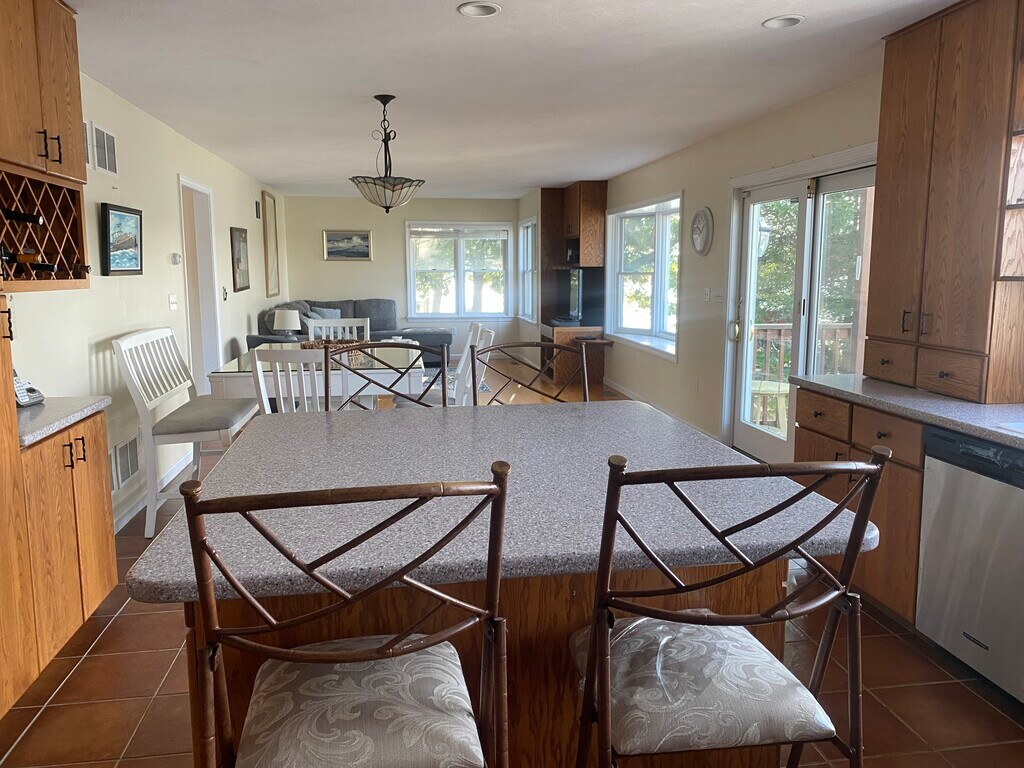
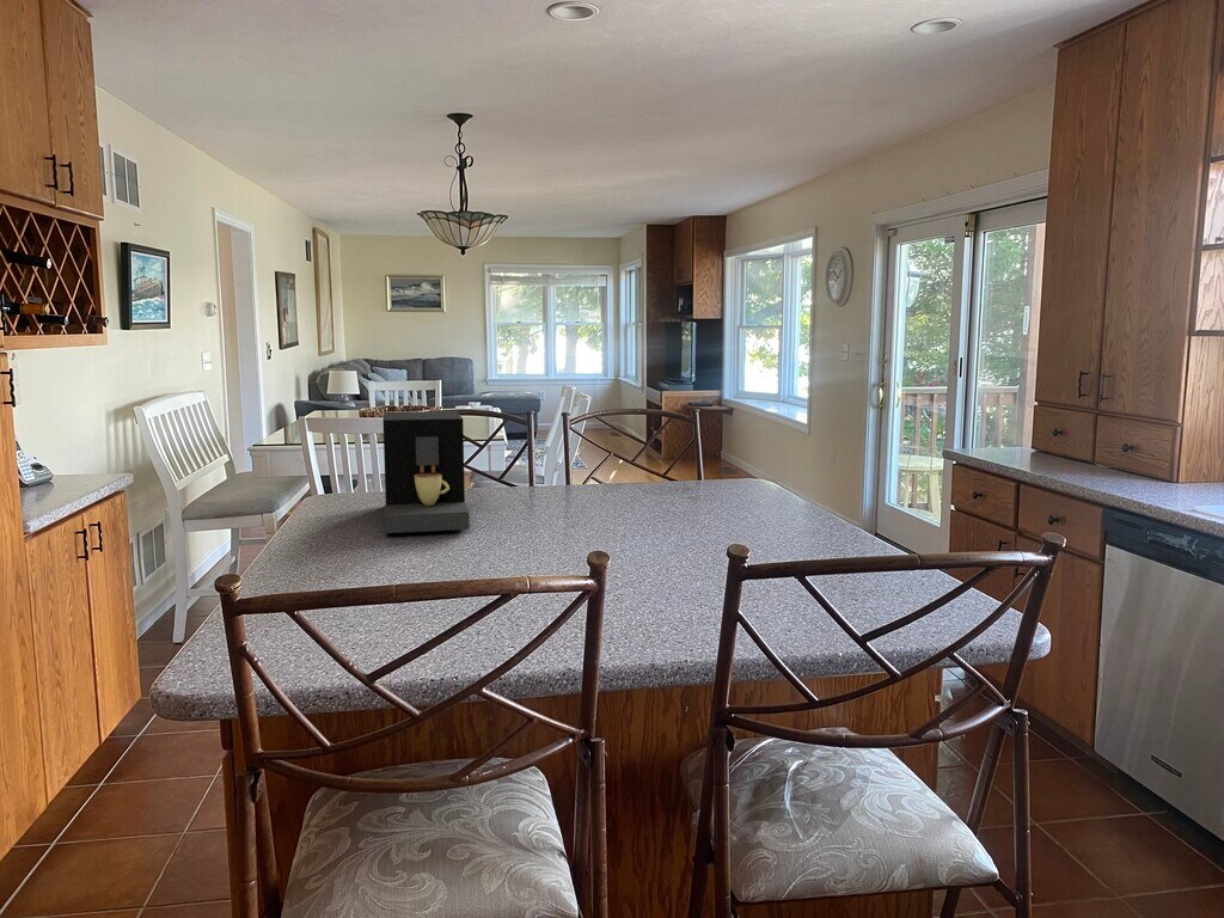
+ coffee maker [381,410,471,534]
